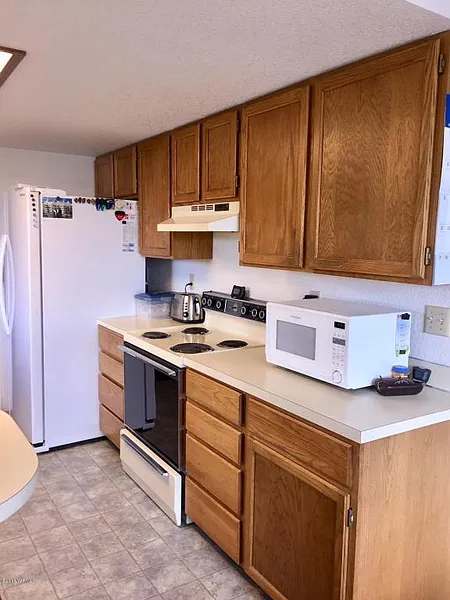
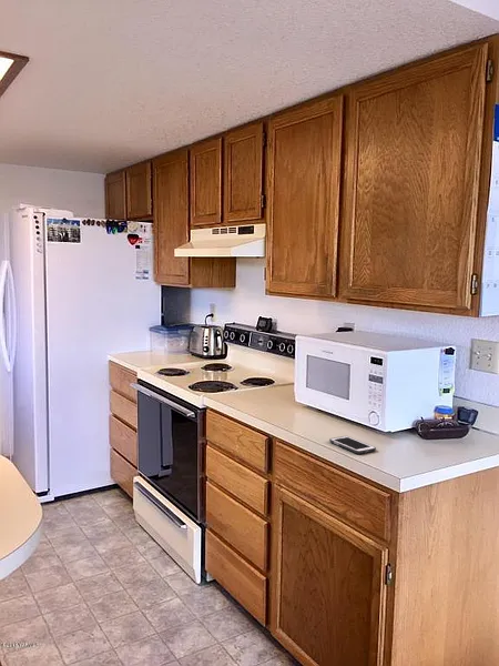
+ cell phone [328,435,377,455]
